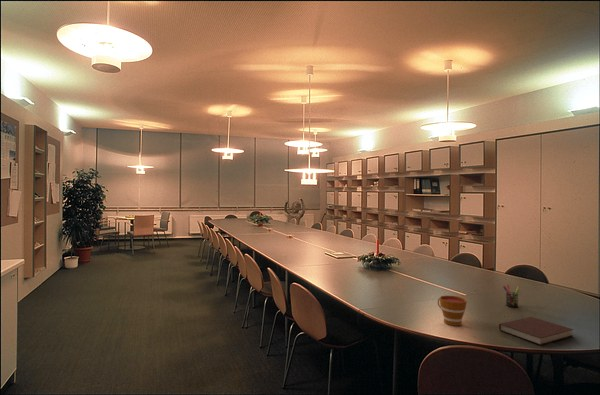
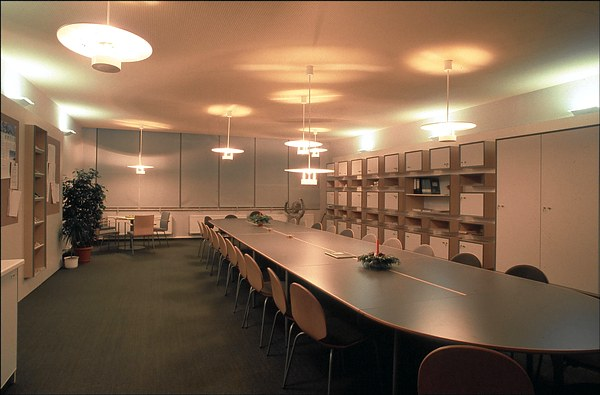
- pen holder [502,283,520,308]
- notebook [498,316,574,346]
- cup [437,295,468,327]
